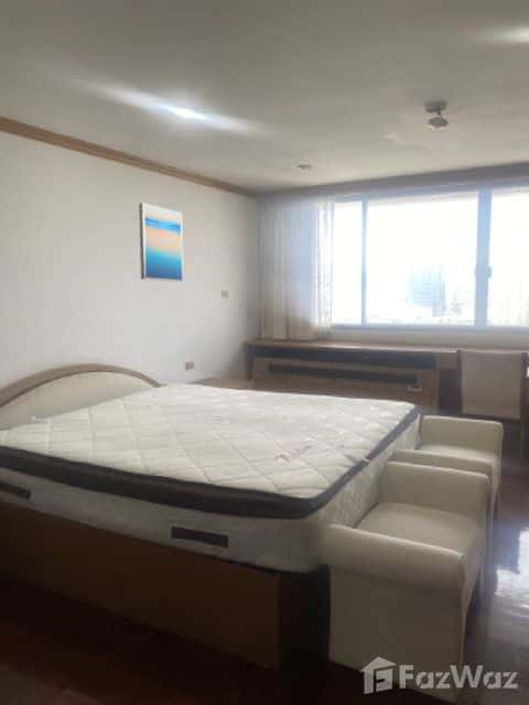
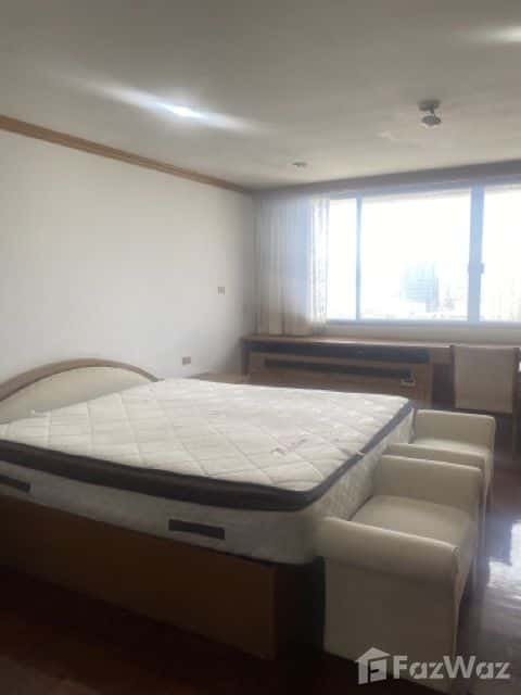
- wall art [138,202,184,283]
